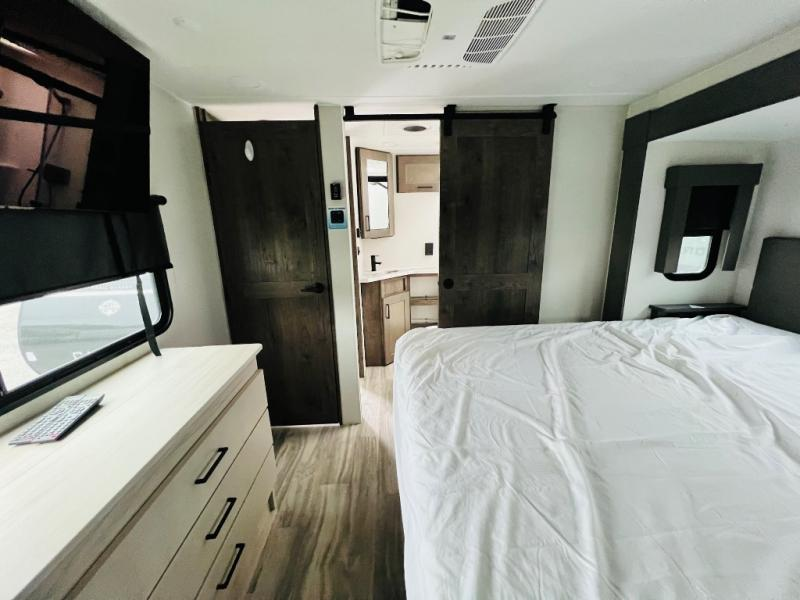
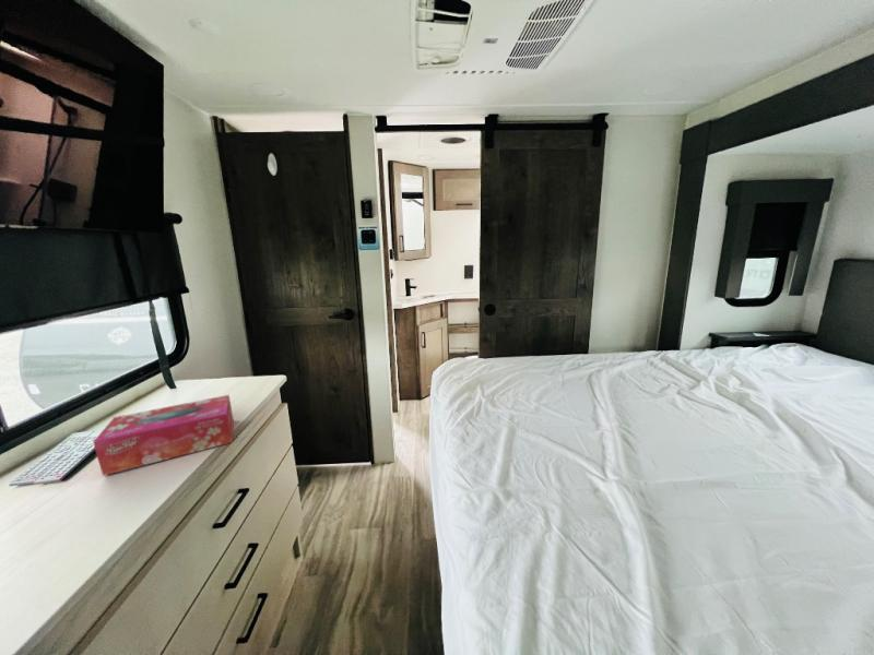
+ tissue box [92,394,235,477]
